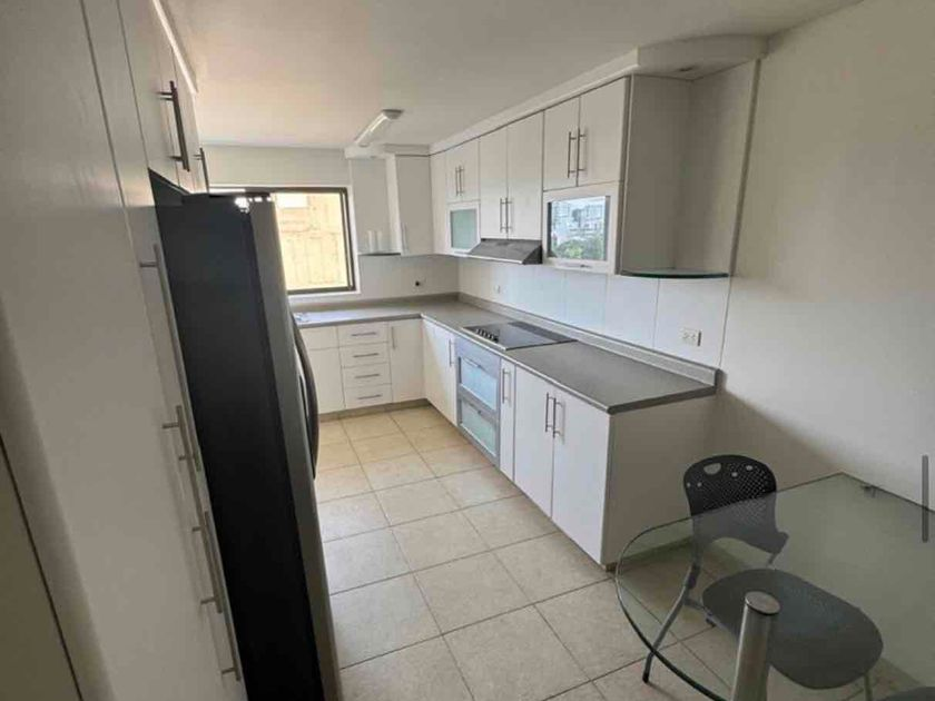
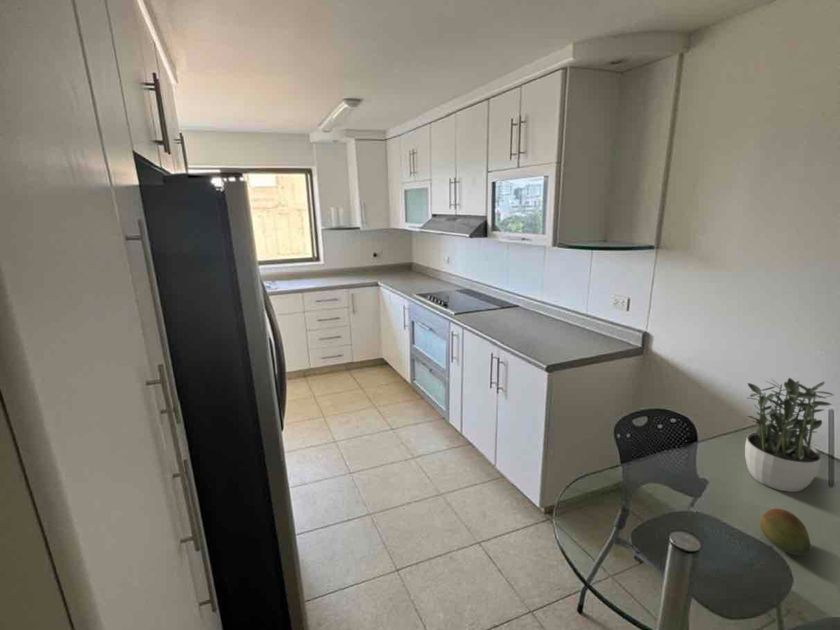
+ potted plant [744,377,834,493]
+ fruit [759,507,812,556]
